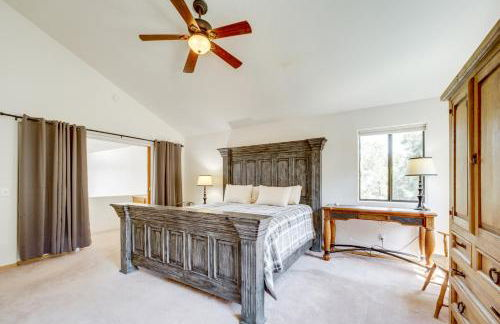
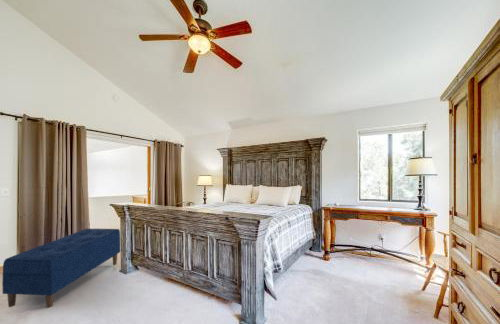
+ bench [1,228,121,309]
